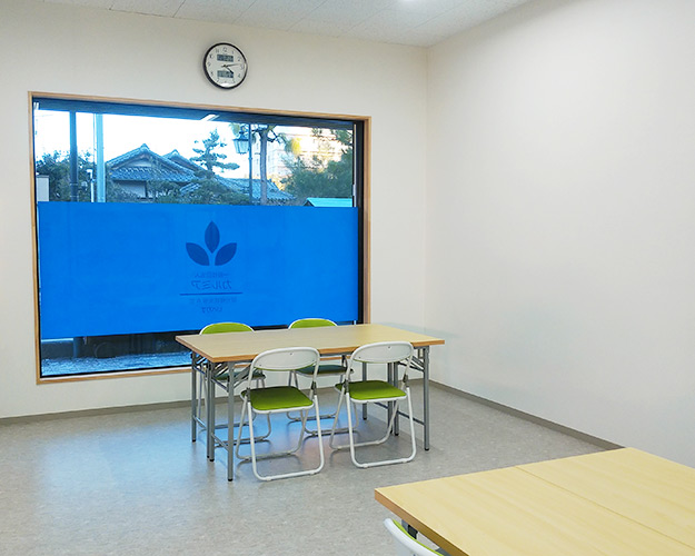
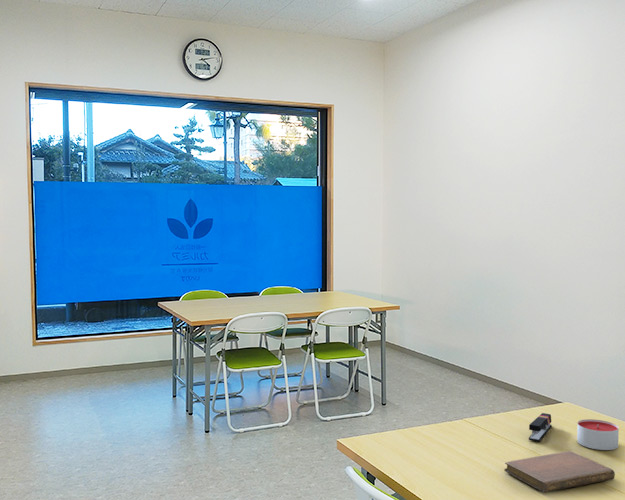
+ stapler [528,412,553,443]
+ candle [576,418,620,451]
+ notebook [503,450,616,494]
